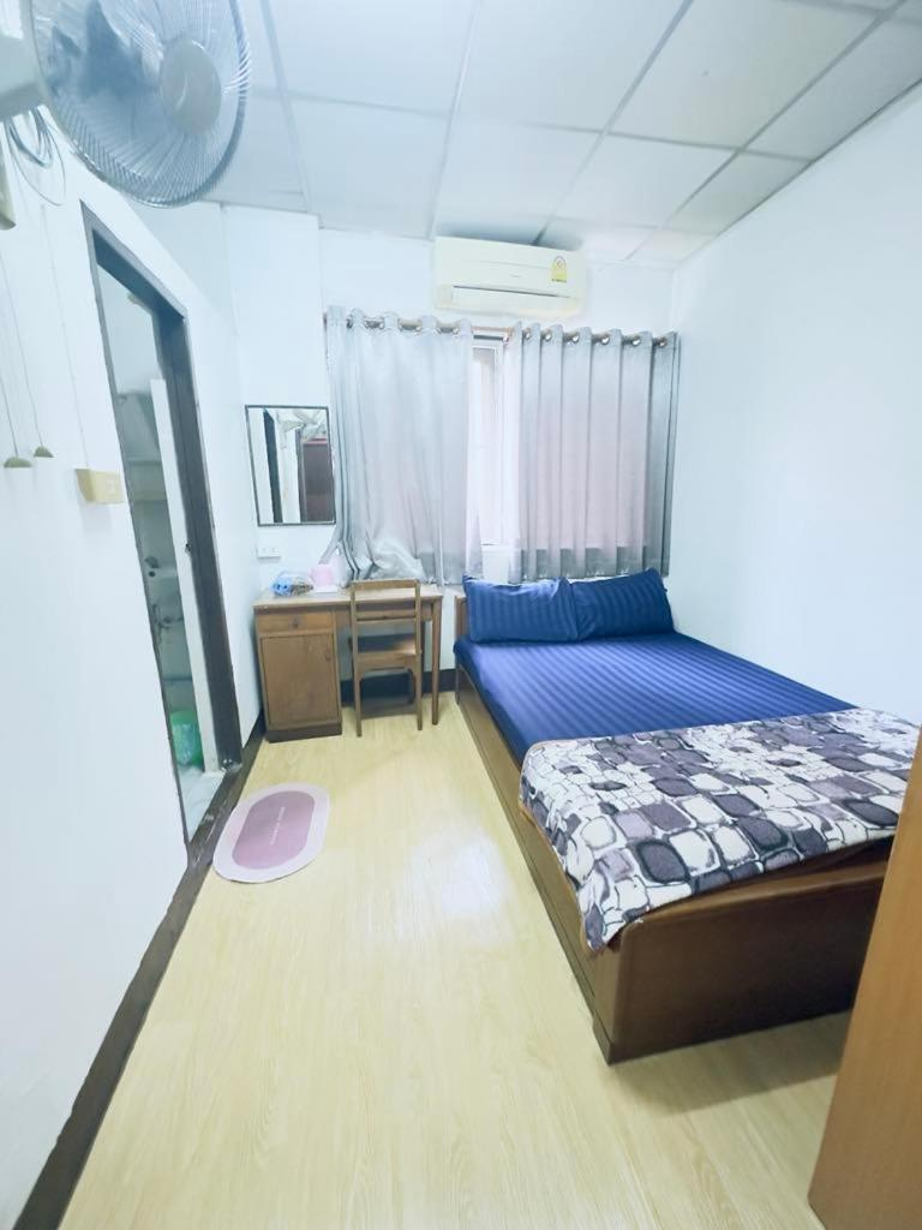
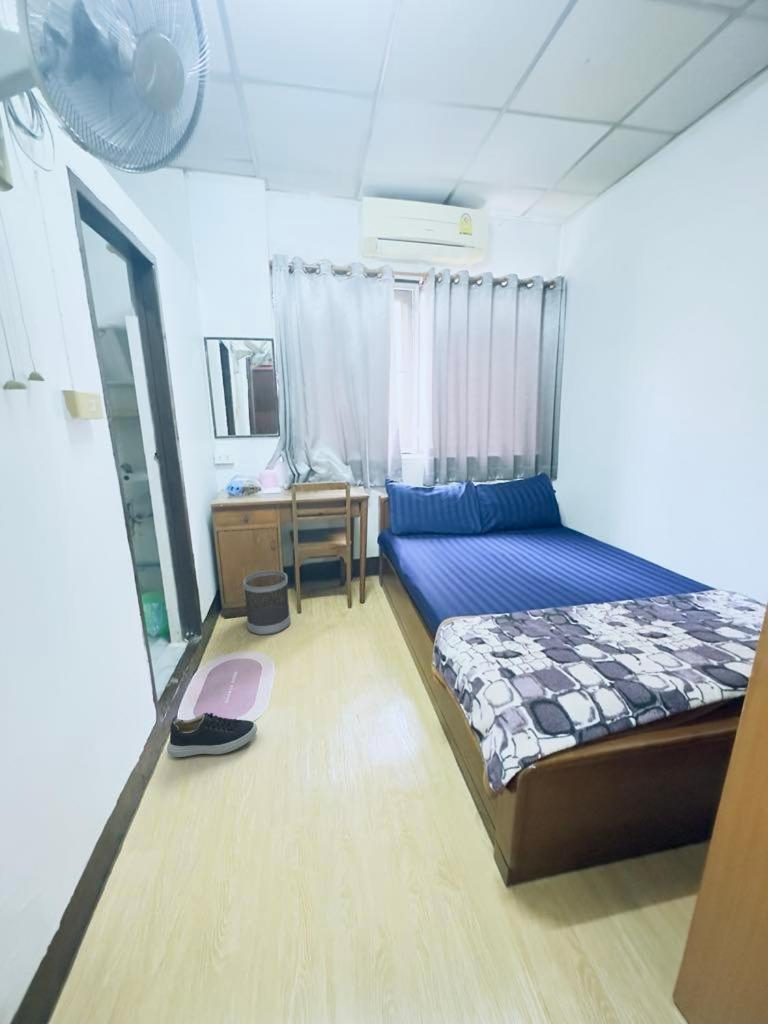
+ shoe [166,712,258,758]
+ wastebasket [242,569,292,636]
